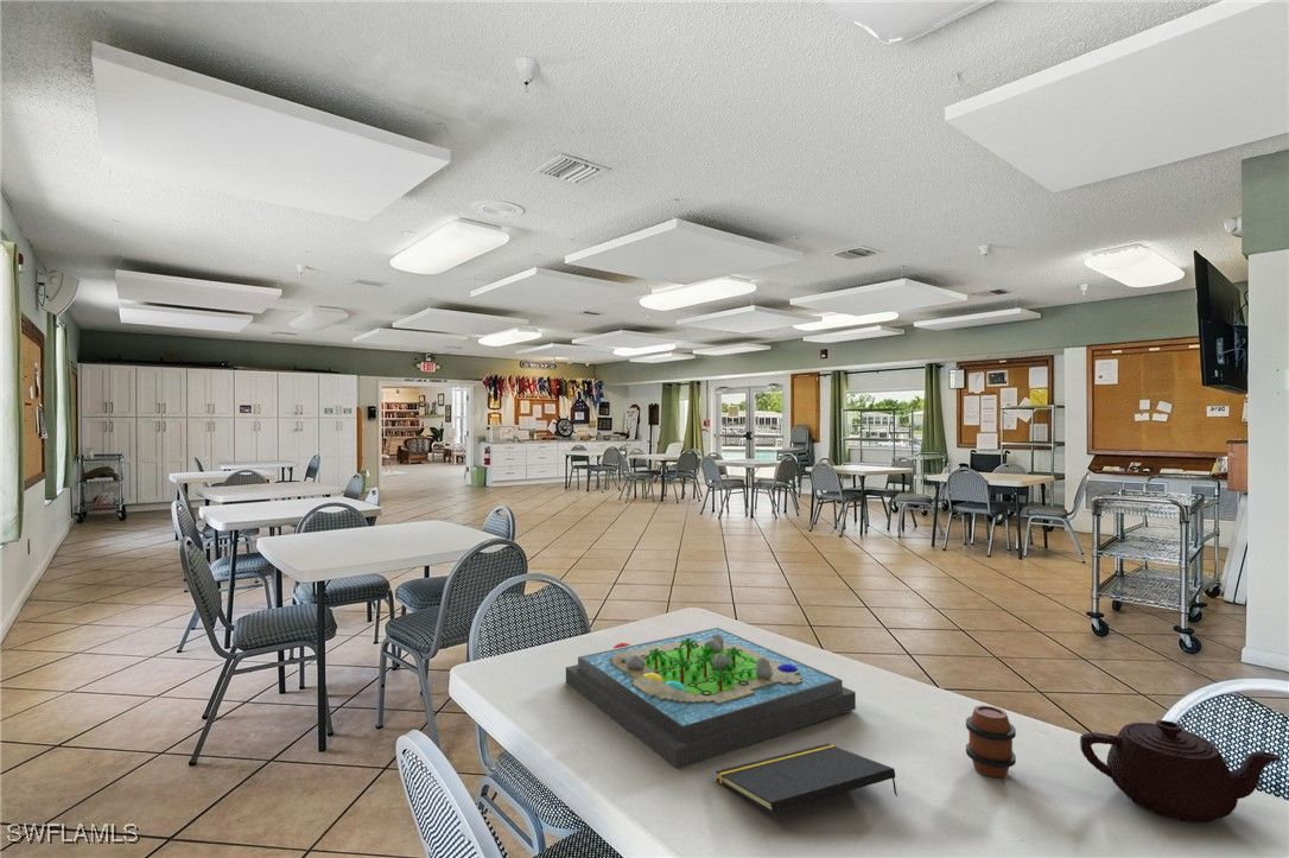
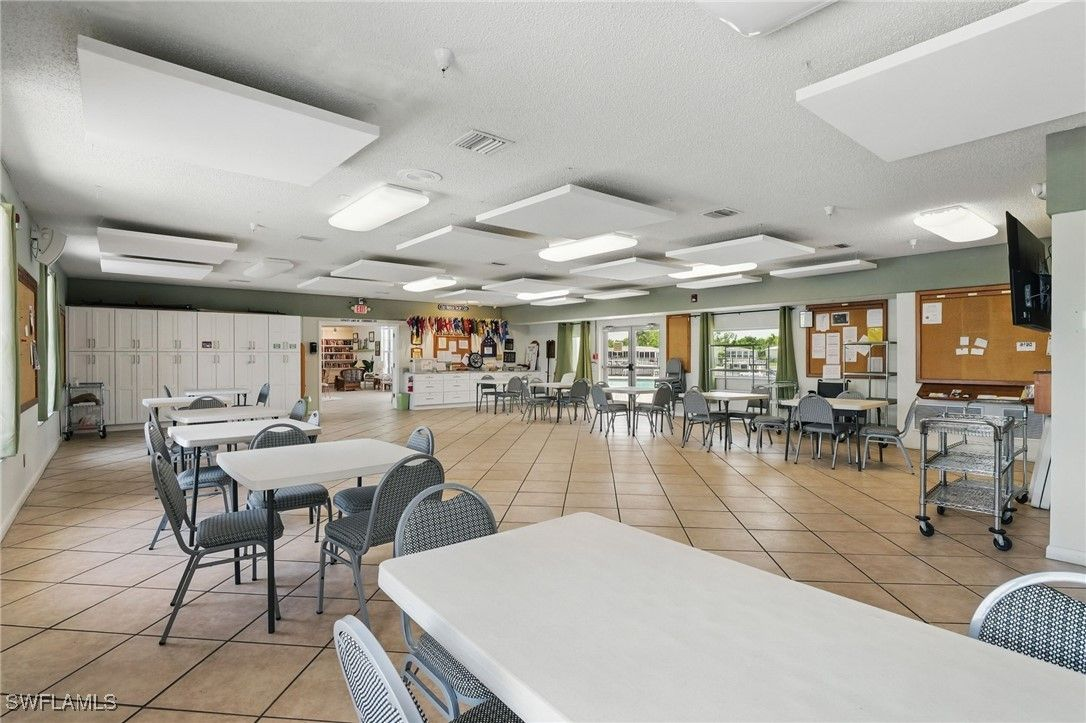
- notepad [715,743,899,814]
- teapot [1079,719,1282,824]
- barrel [965,704,1017,778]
- board game [565,627,857,770]
